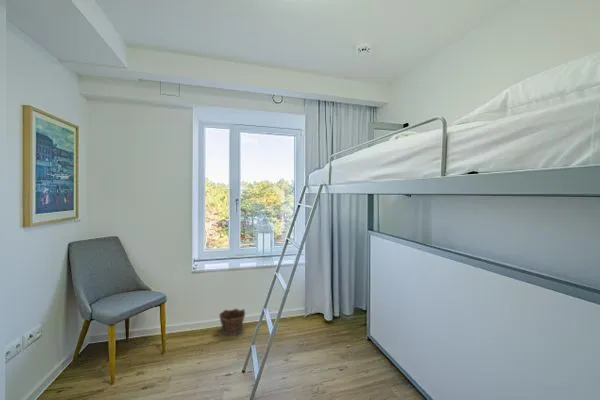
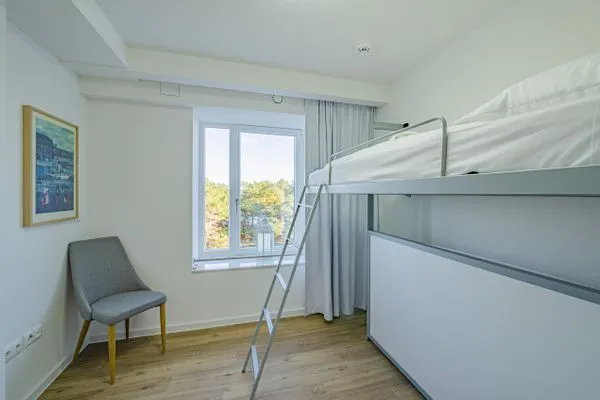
- clay pot [218,308,246,336]
